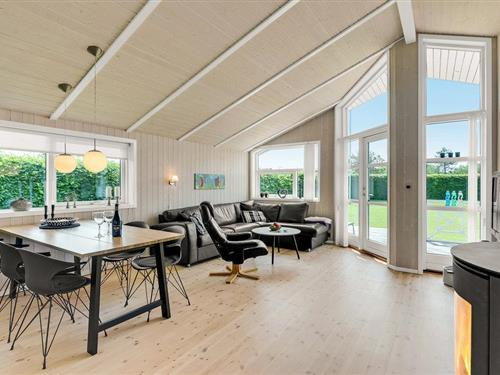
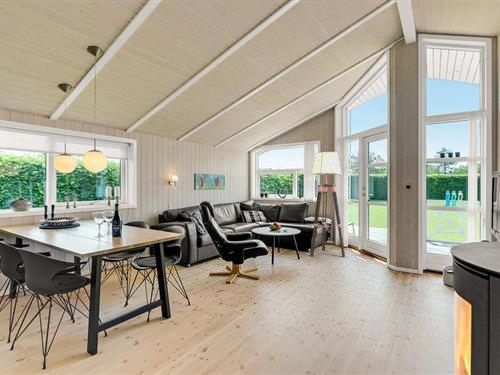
+ floor lamp [309,151,346,258]
